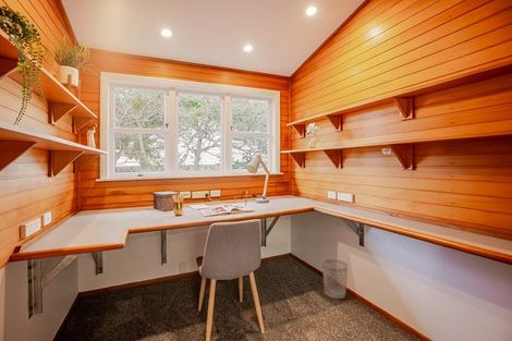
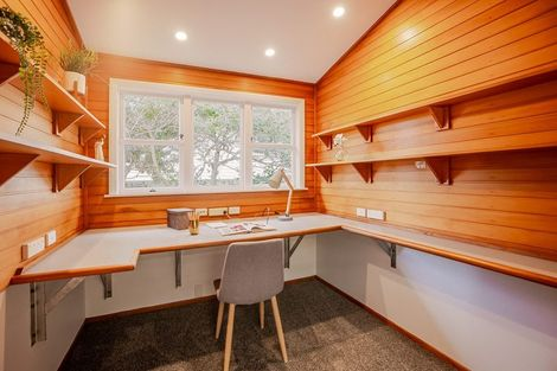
- wastebasket [321,258,349,300]
